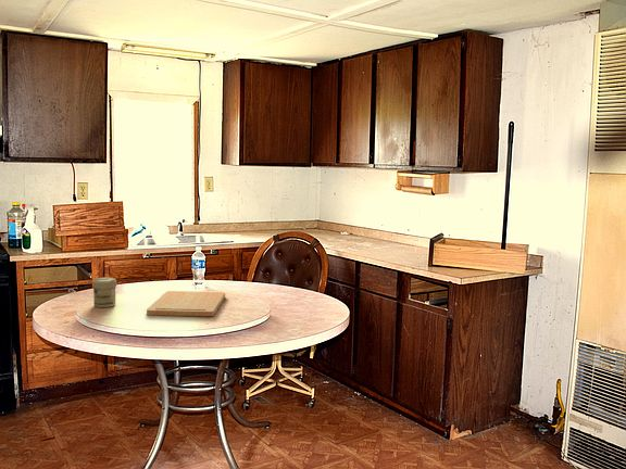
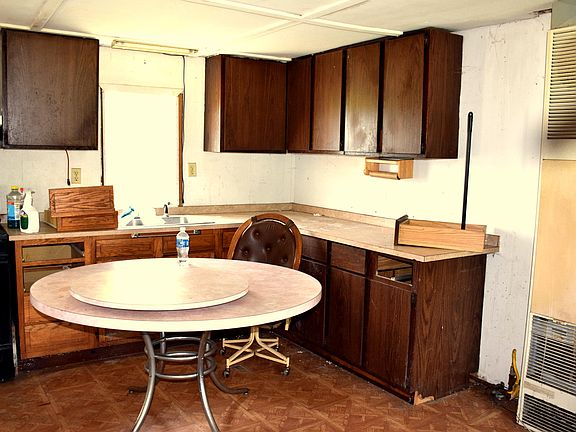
- jar [91,277,117,308]
- cutting board [146,290,226,317]
